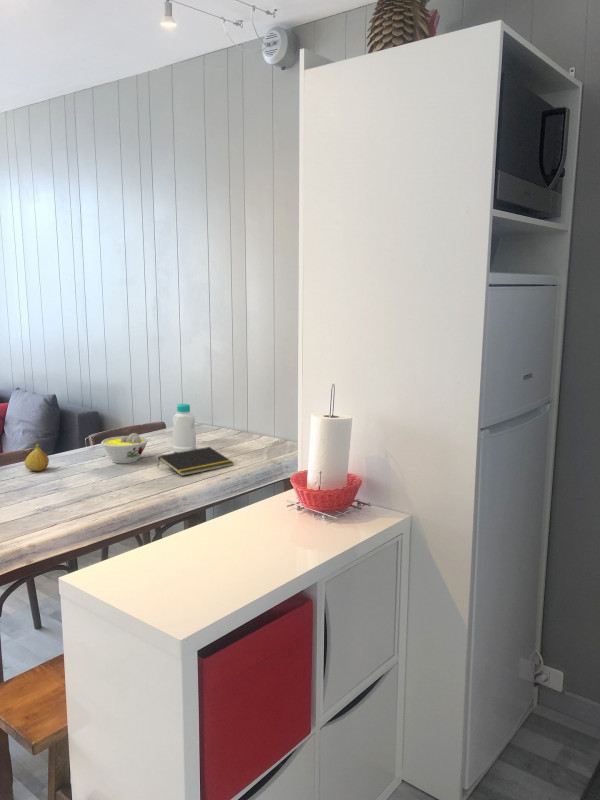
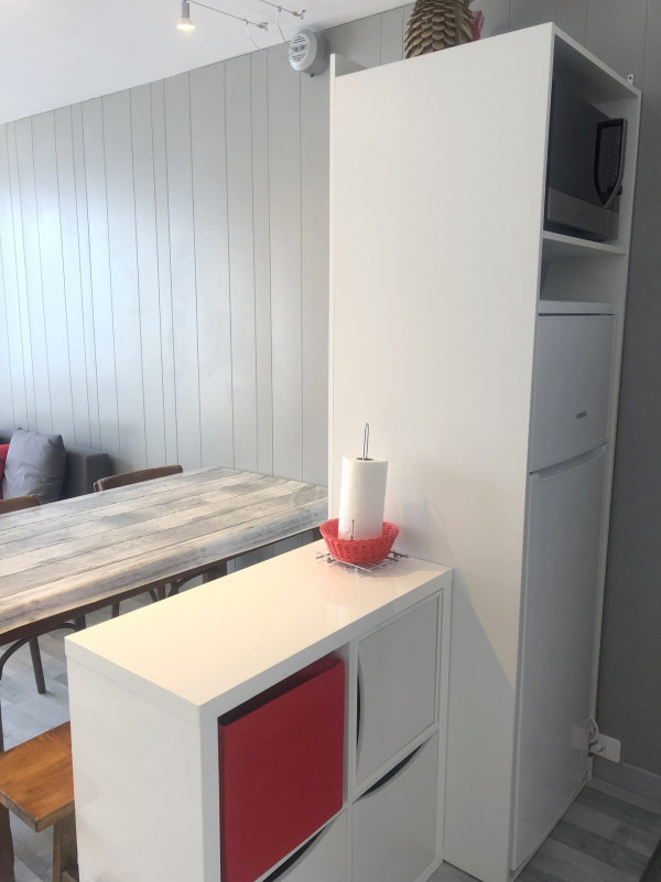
- bottle [171,403,197,453]
- bowl [100,432,149,464]
- fruit [24,443,50,472]
- notepad [157,446,235,477]
